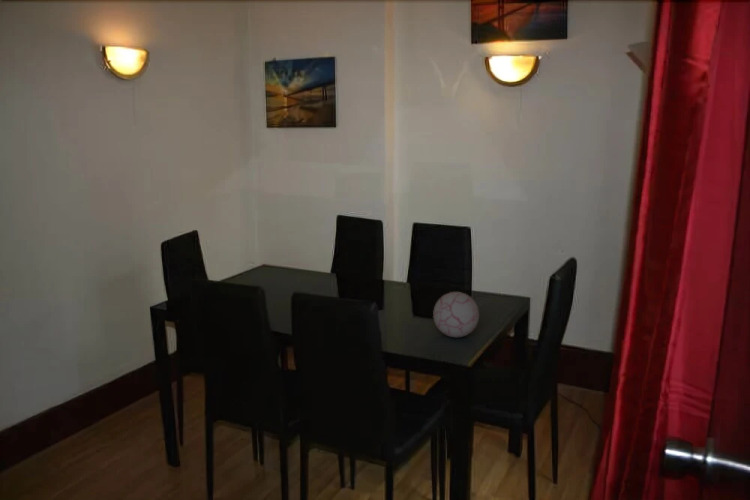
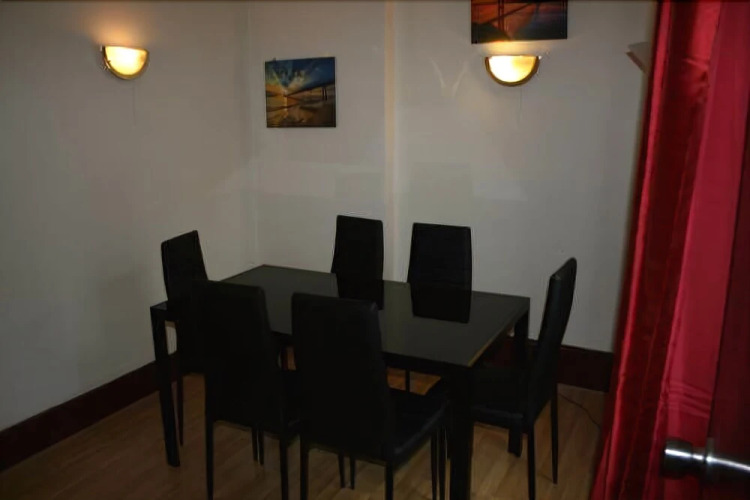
- decorative ball [432,291,480,338]
